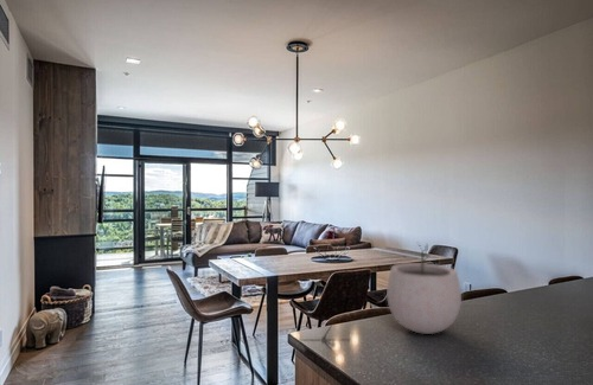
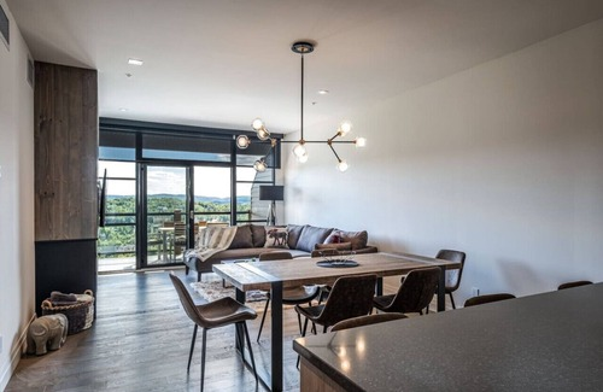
- plant pot [385,242,463,335]
